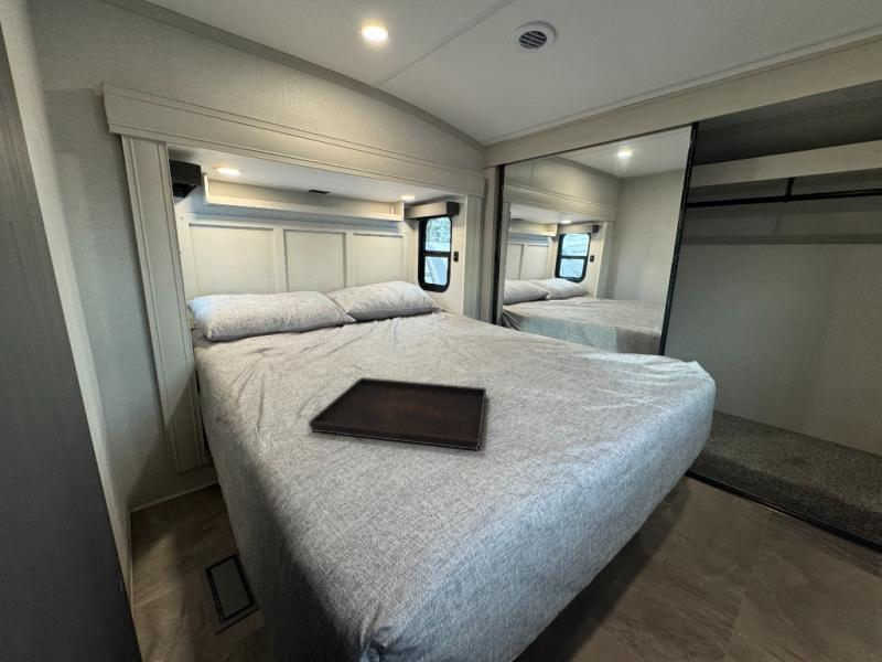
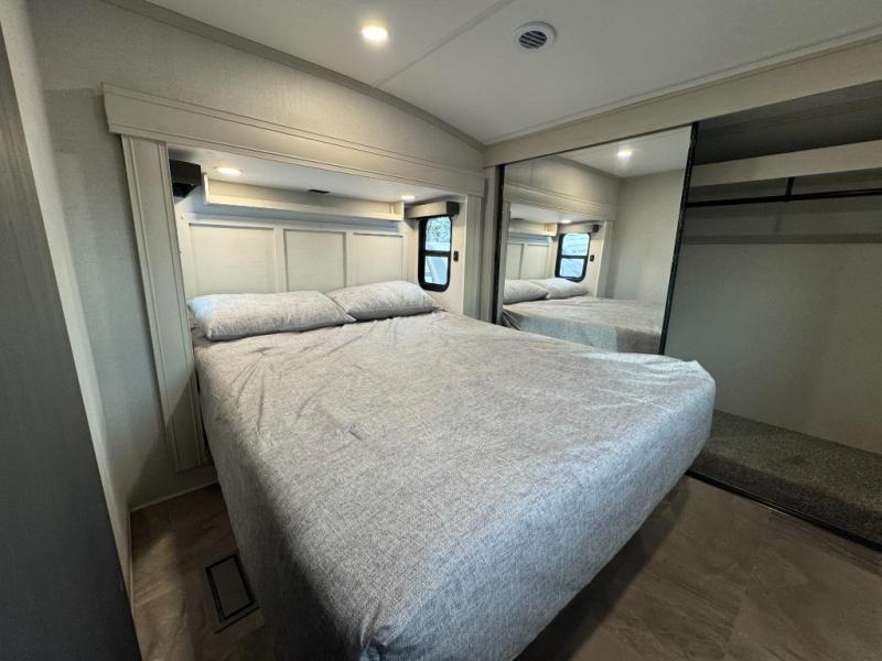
- serving tray [308,376,487,451]
